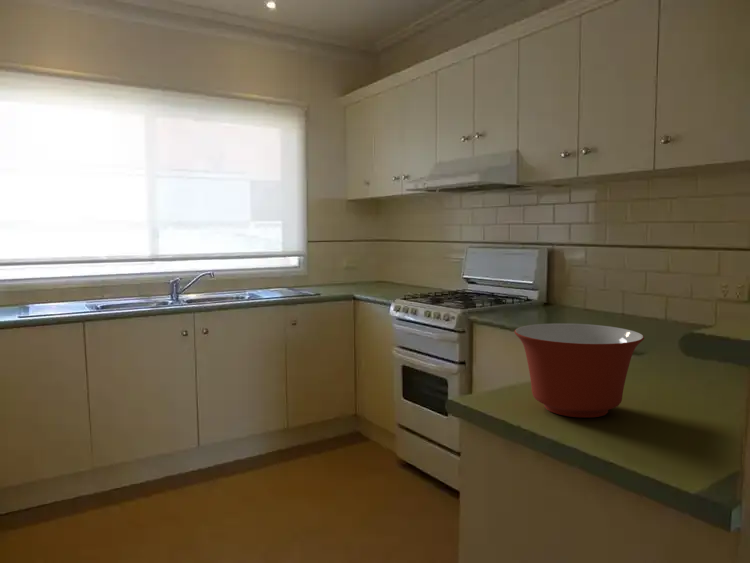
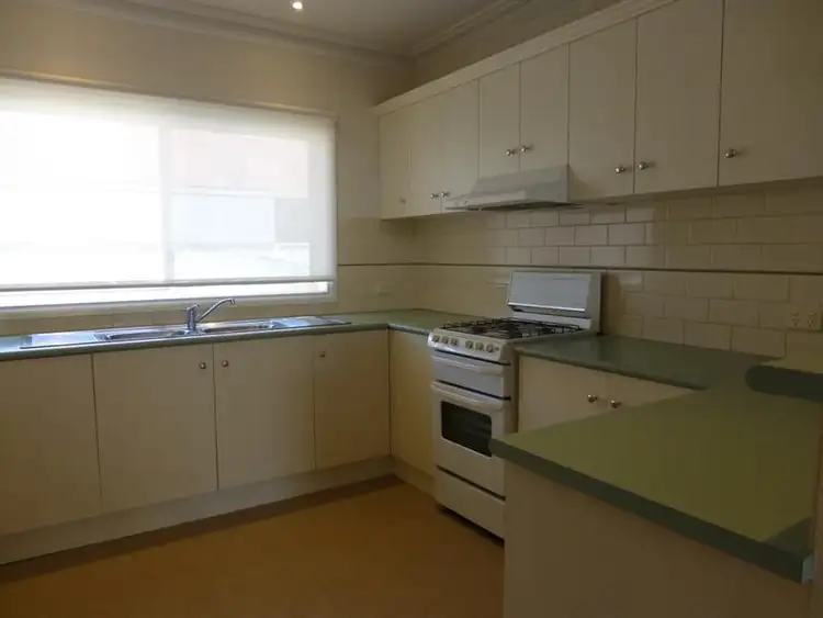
- mixing bowl [514,322,645,419]
